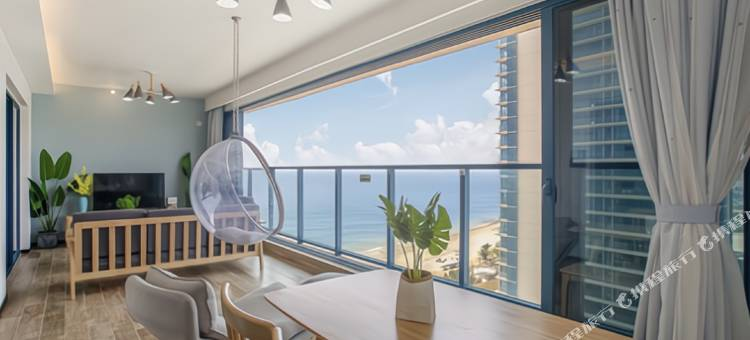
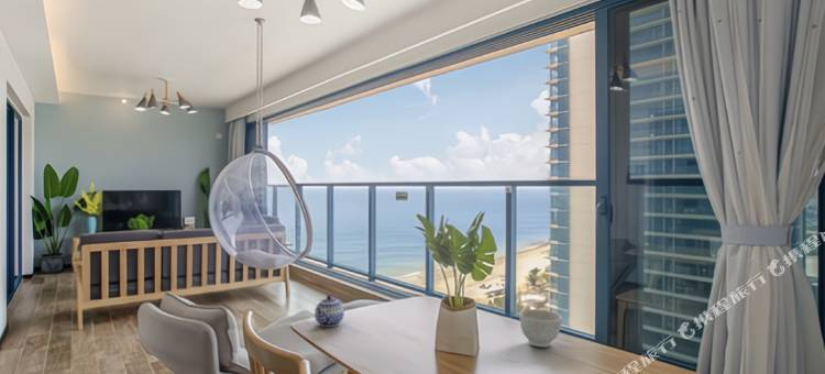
+ teapot [314,294,345,328]
+ bowl [519,308,563,349]
